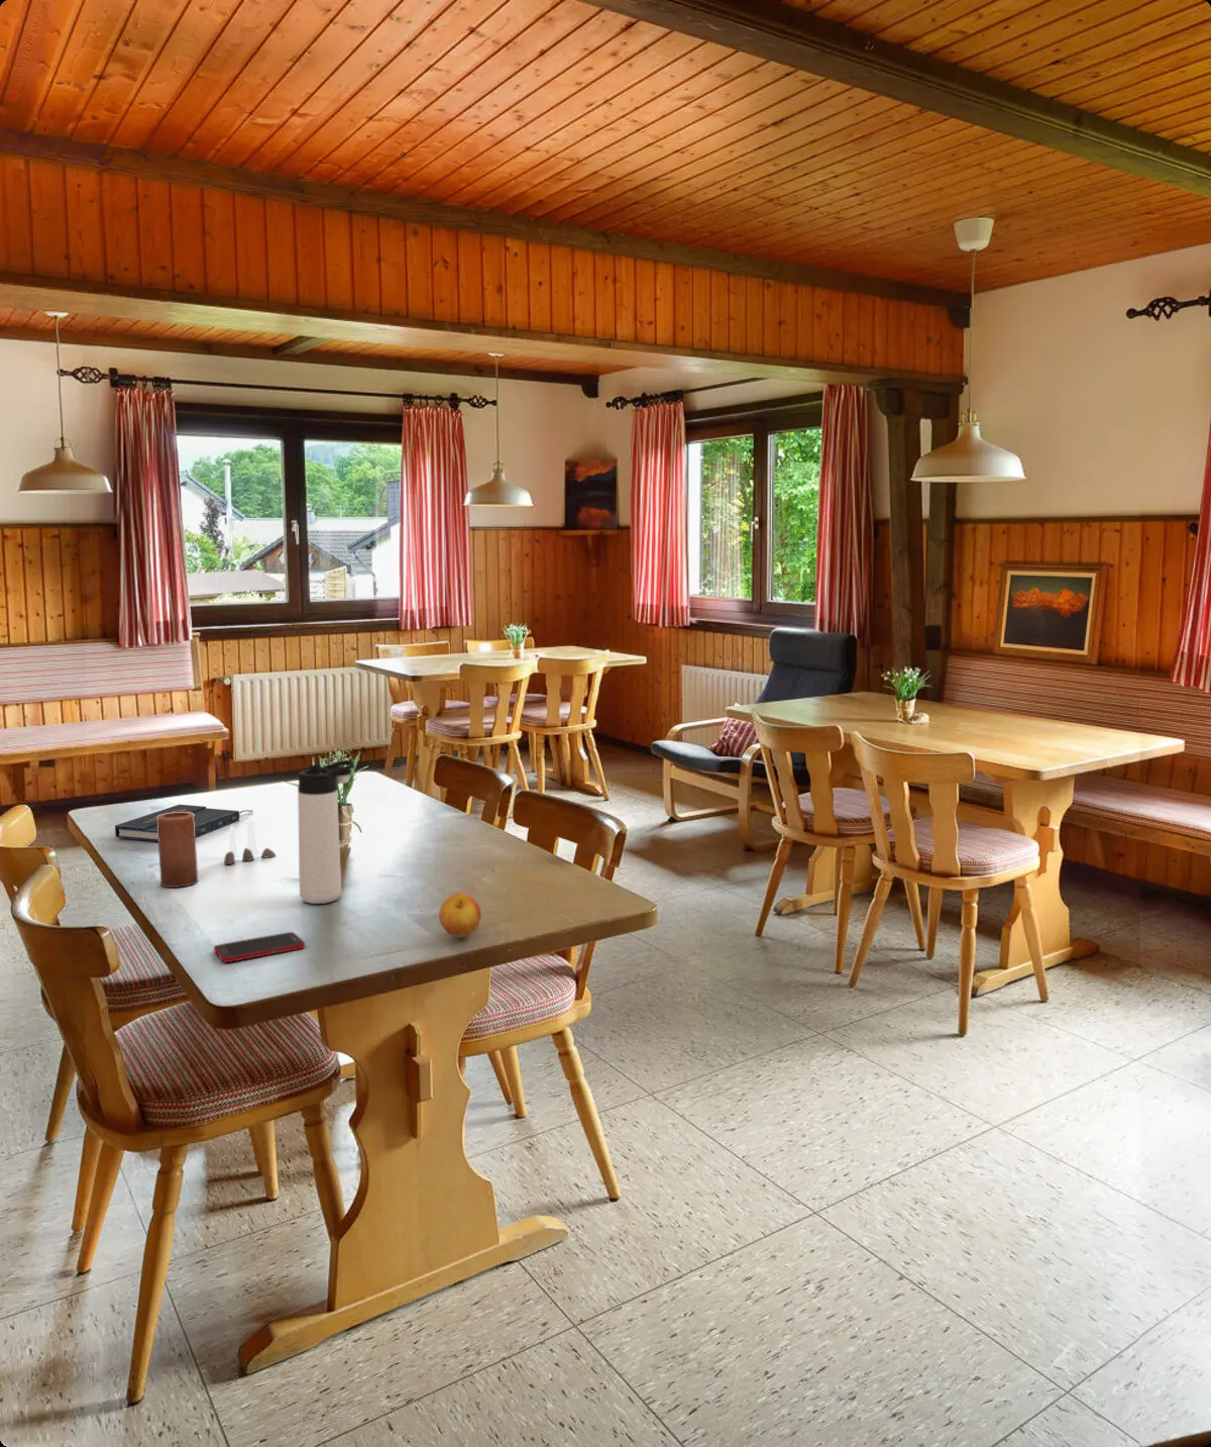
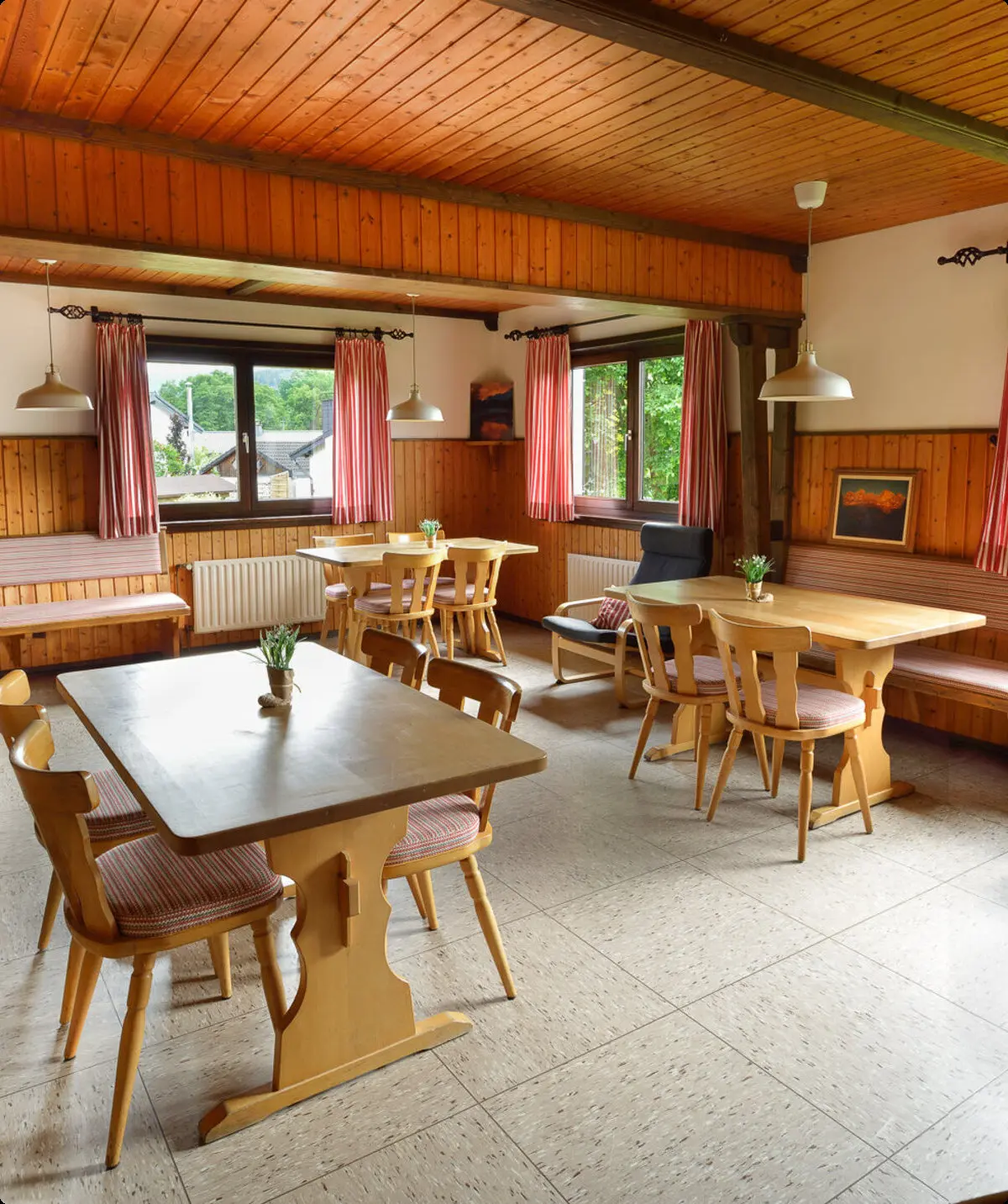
- book [114,804,255,842]
- apple [439,892,483,939]
- salt and pepper shaker set [223,820,276,865]
- candle [156,812,198,888]
- thermos bottle [297,760,356,905]
- cell phone [213,931,306,964]
